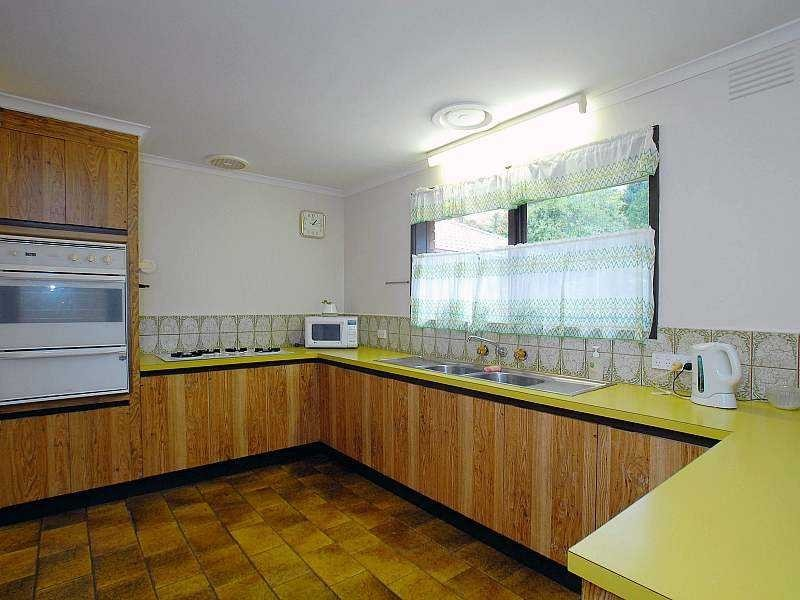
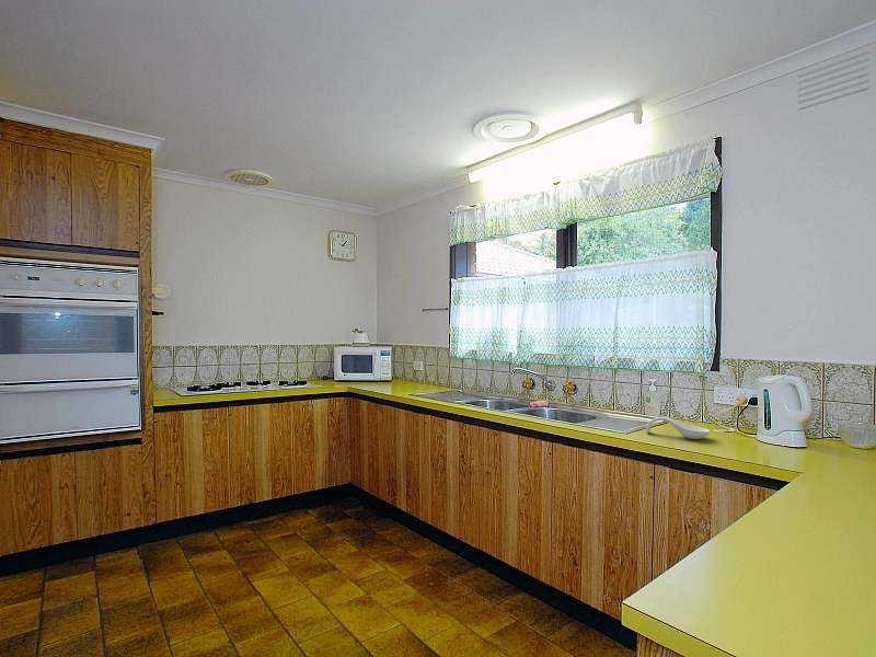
+ spoon rest [645,416,711,440]
